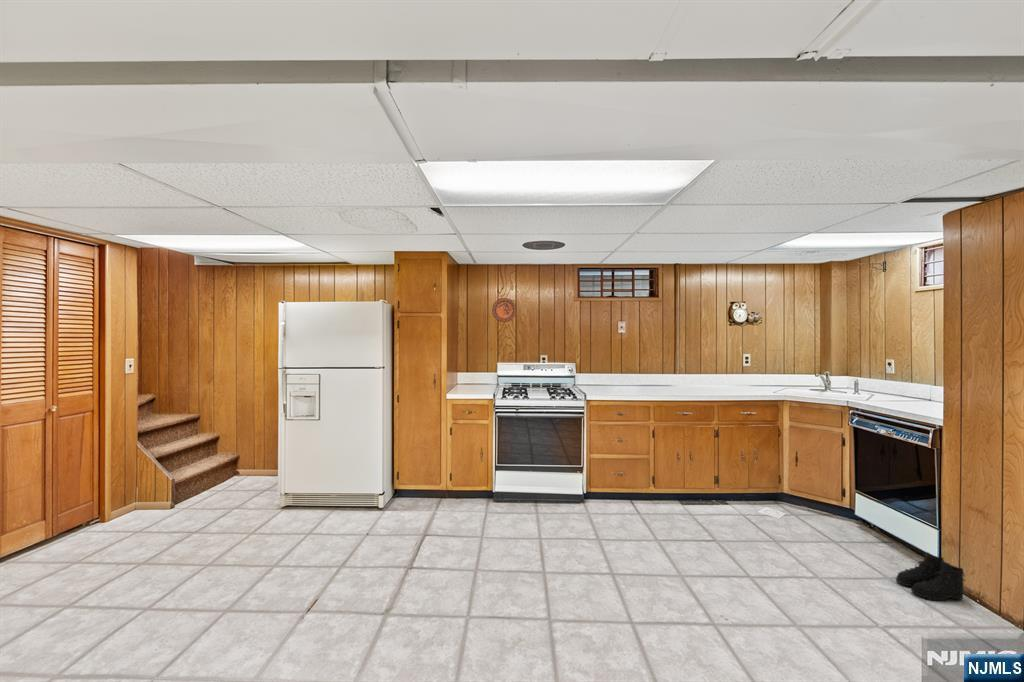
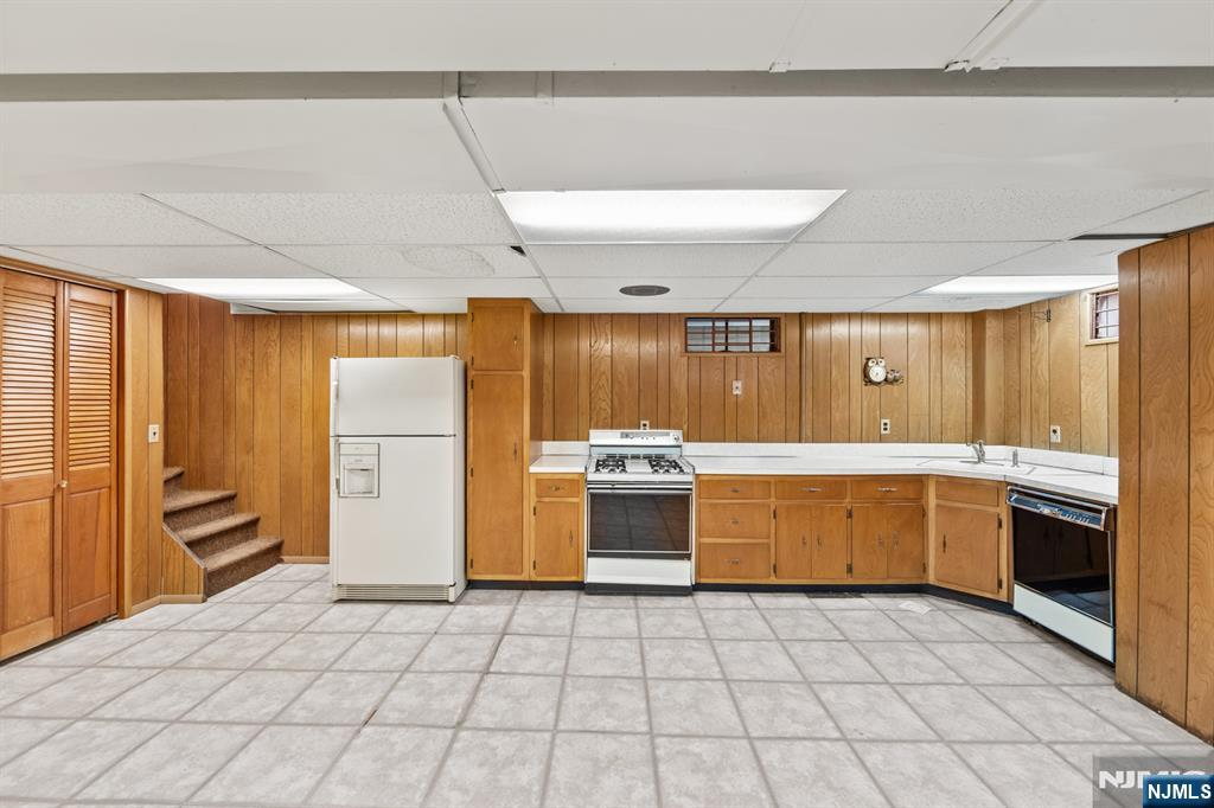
- boots [895,551,967,602]
- decorative plate [491,297,517,323]
